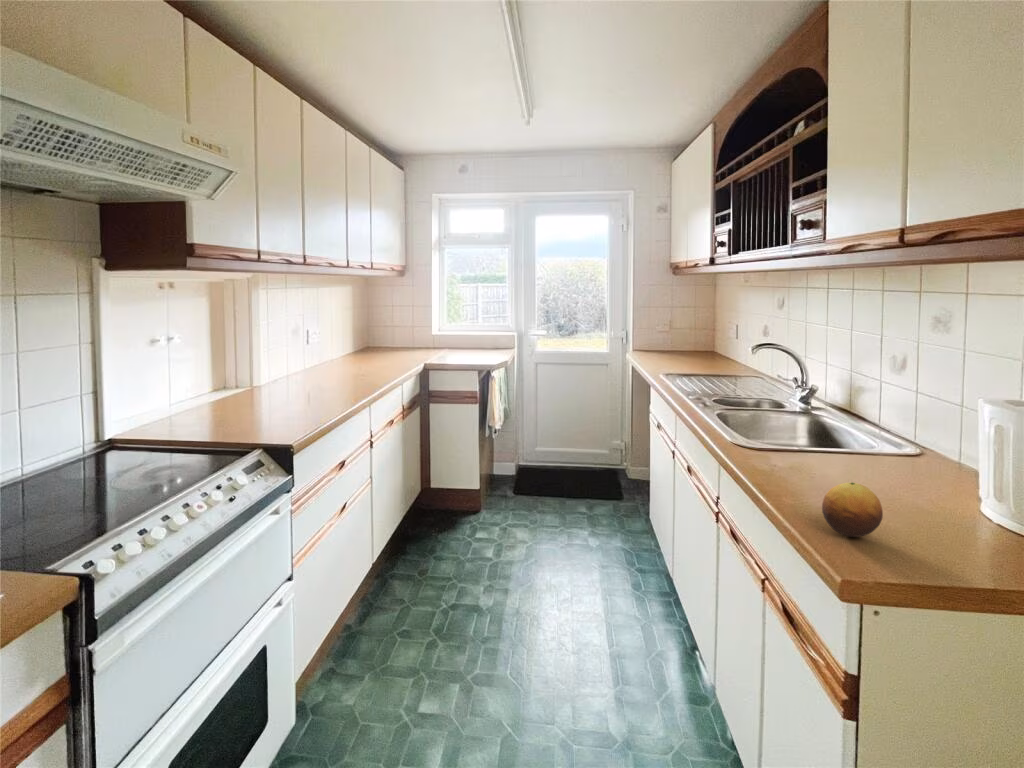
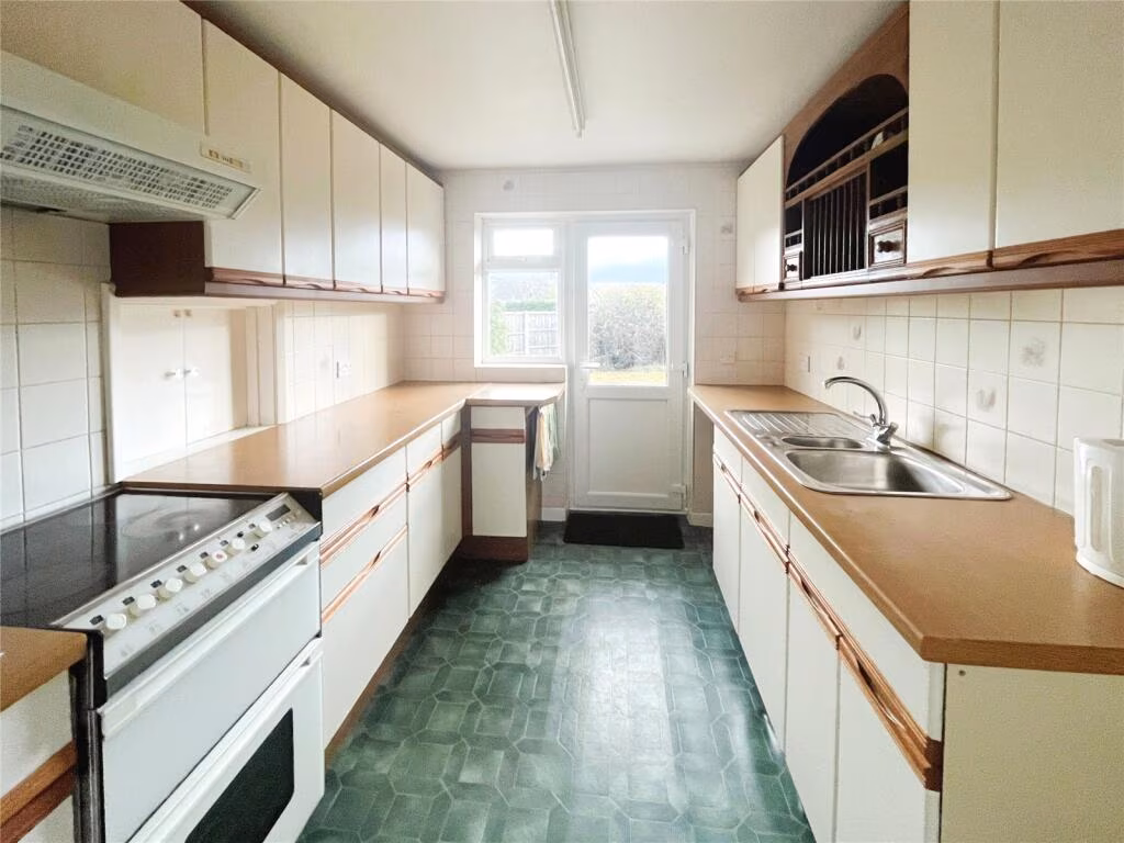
- fruit [821,481,884,538]
